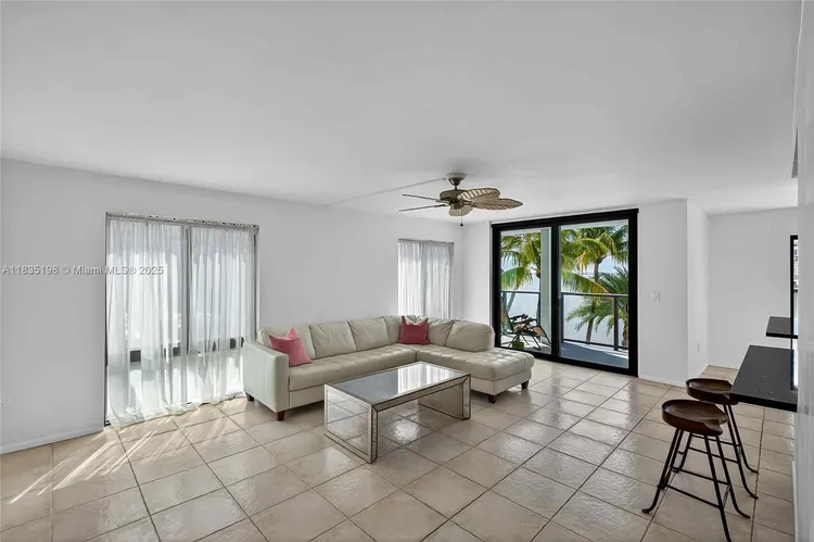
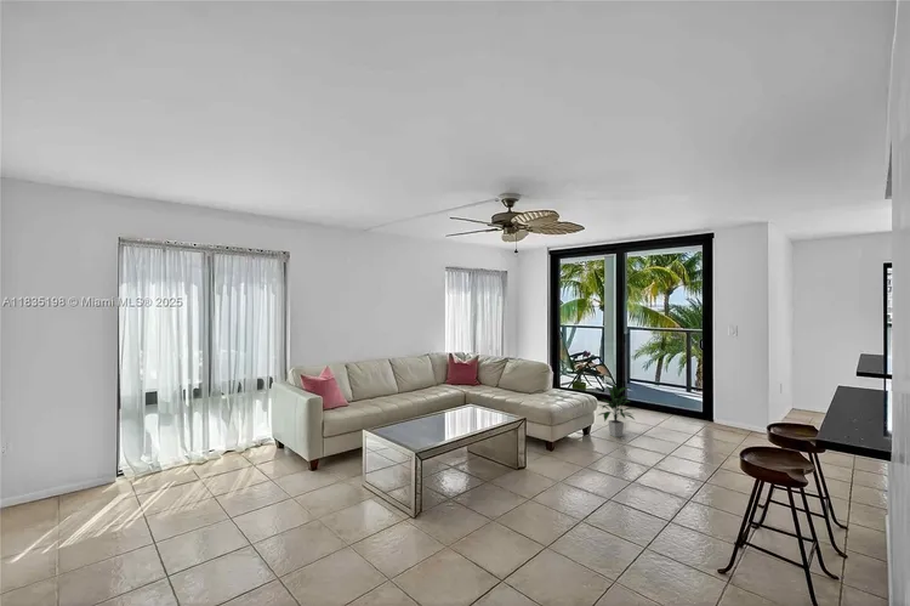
+ indoor plant [596,384,638,438]
